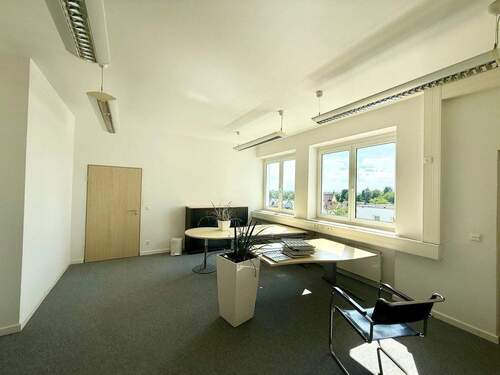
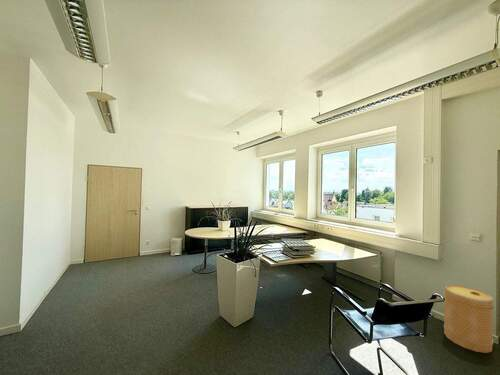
+ basket [443,284,495,354]
